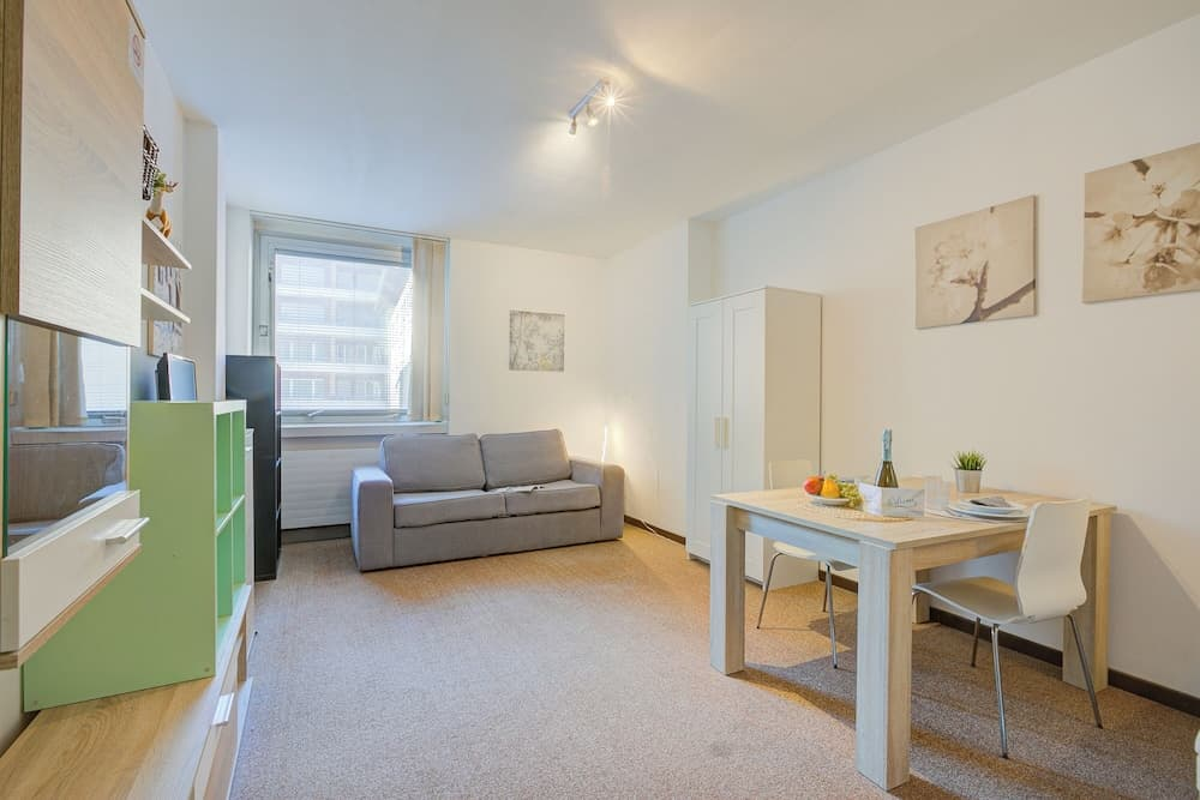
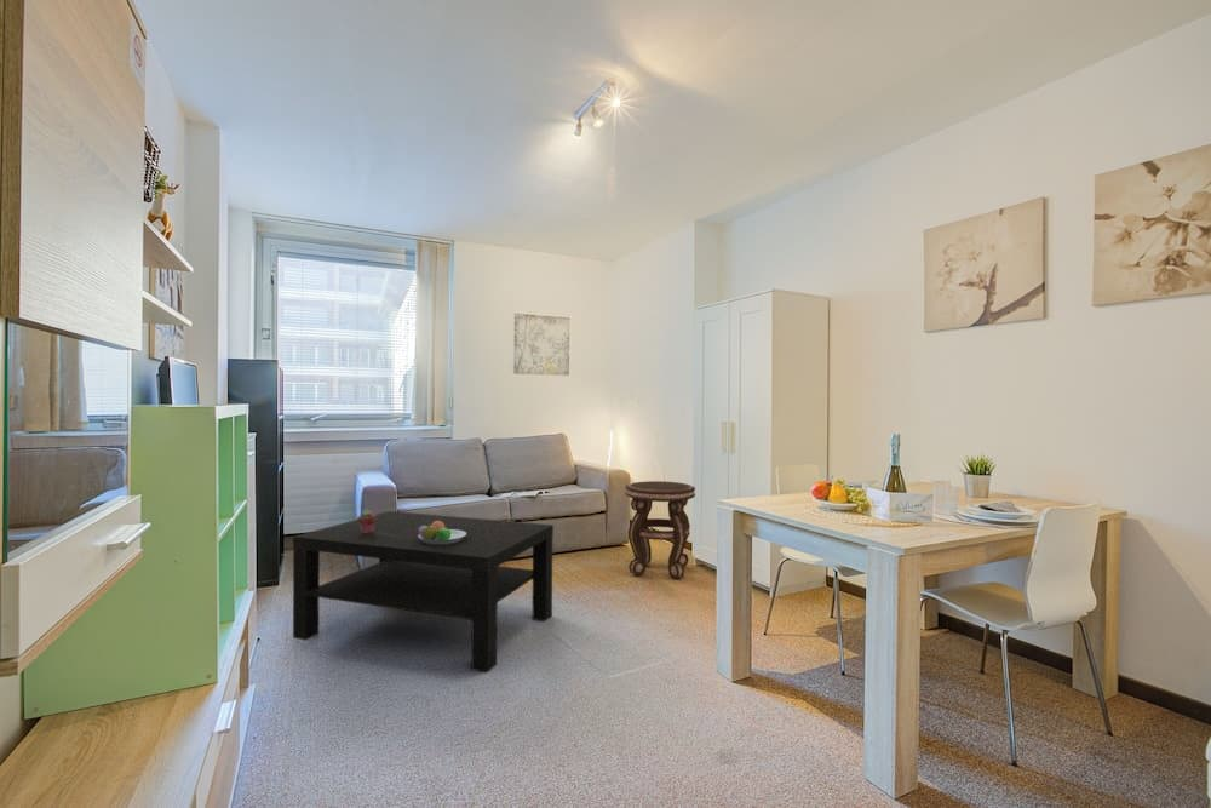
+ fruit bowl [418,521,466,544]
+ coffee table [292,510,555,674]
+ side table [624,480,696,580]
+ potted succulent [356,509,377,533]
